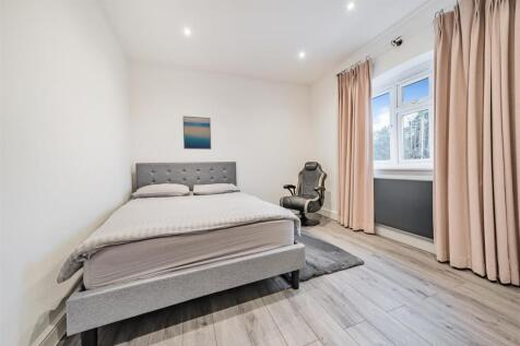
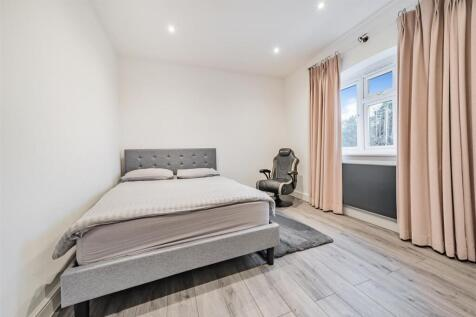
- wall art [182,115,212,151]
